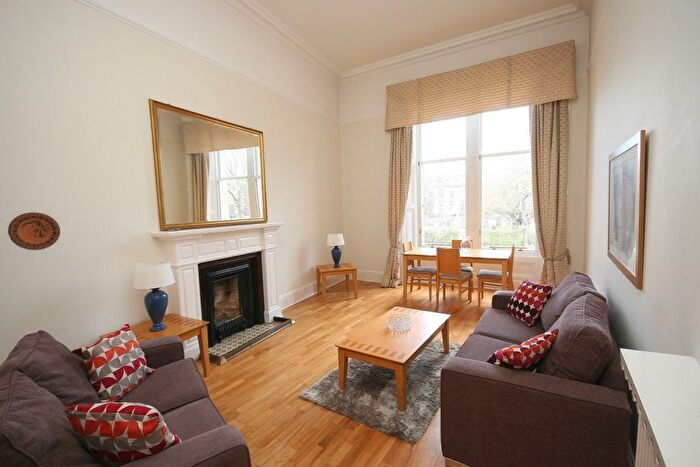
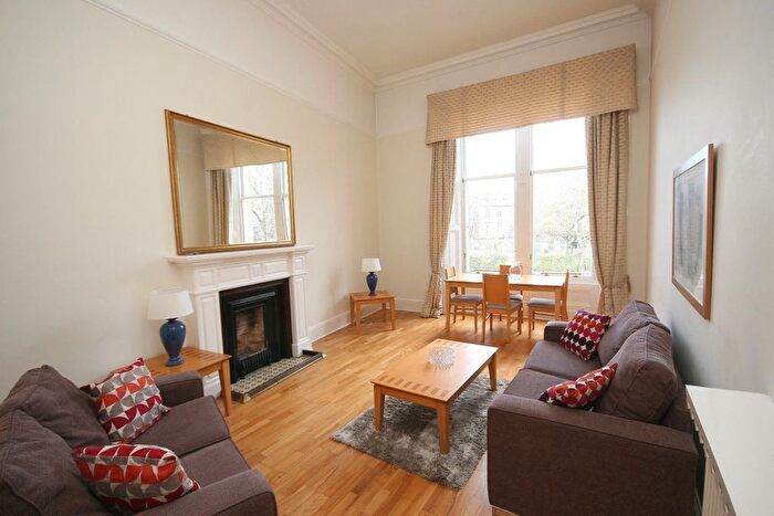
- decorative plate [7,211,61,251]
